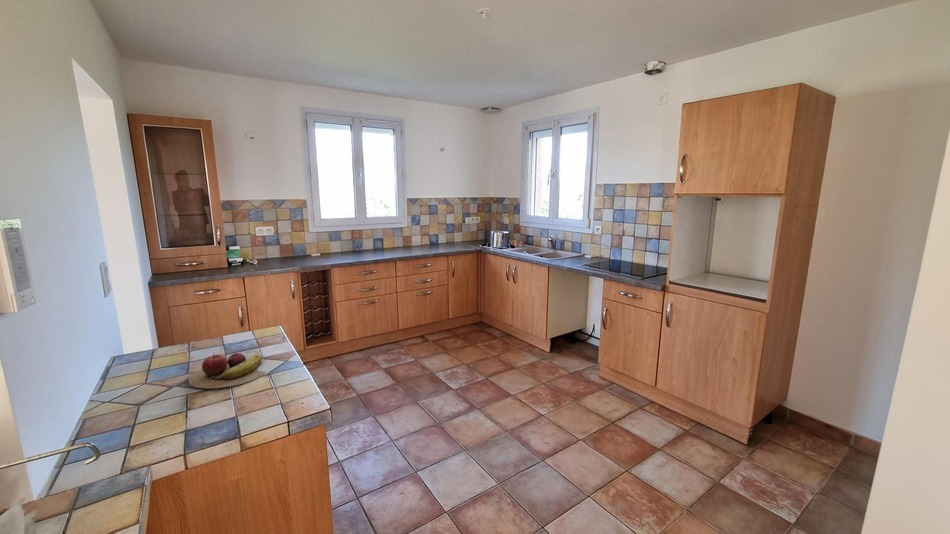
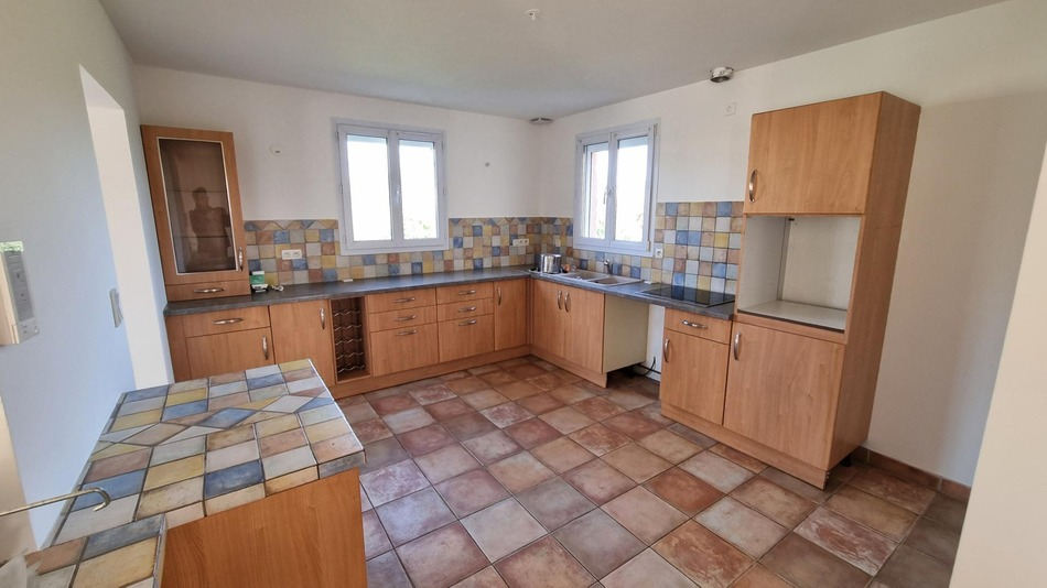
- fruit [188,352,267,390]
